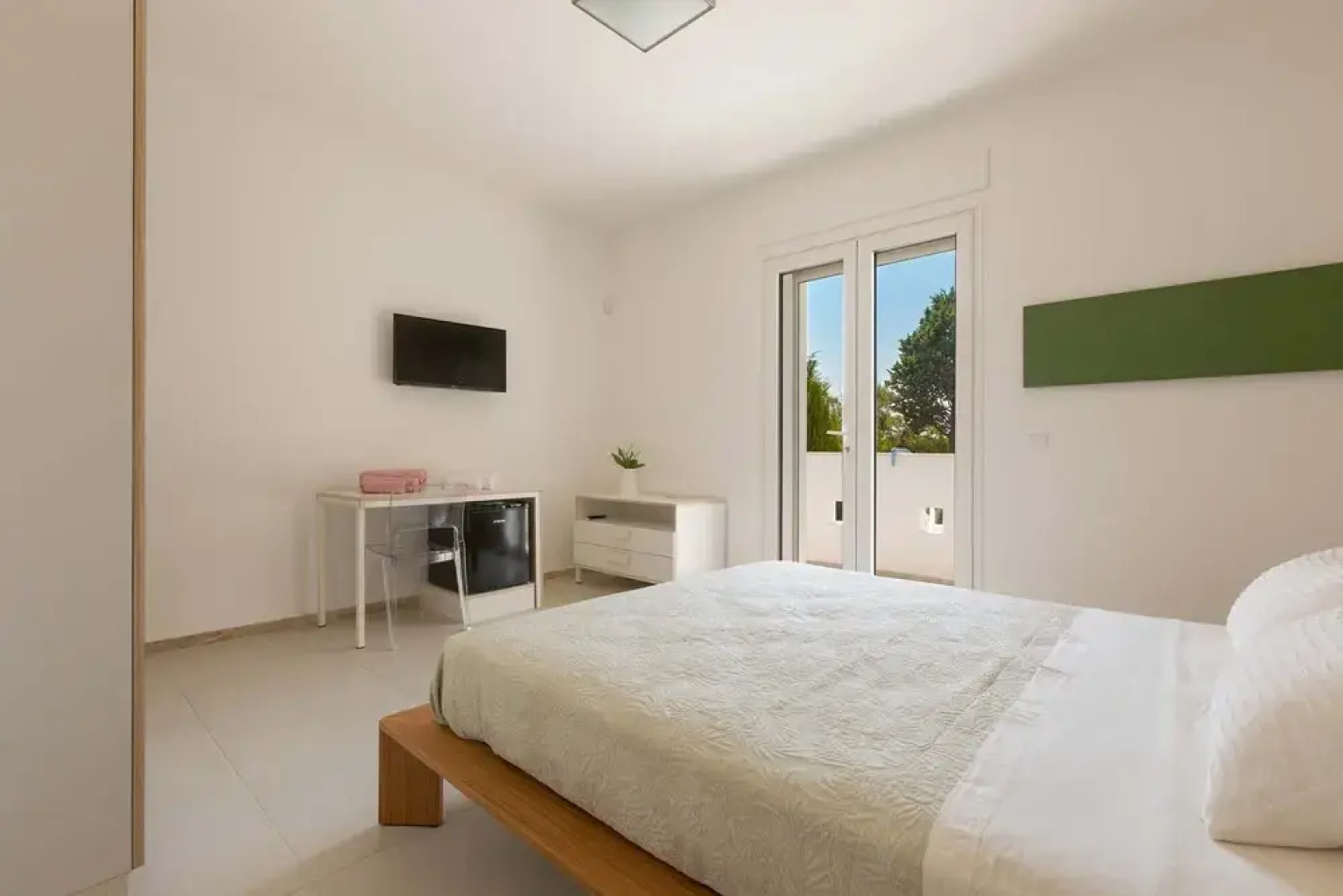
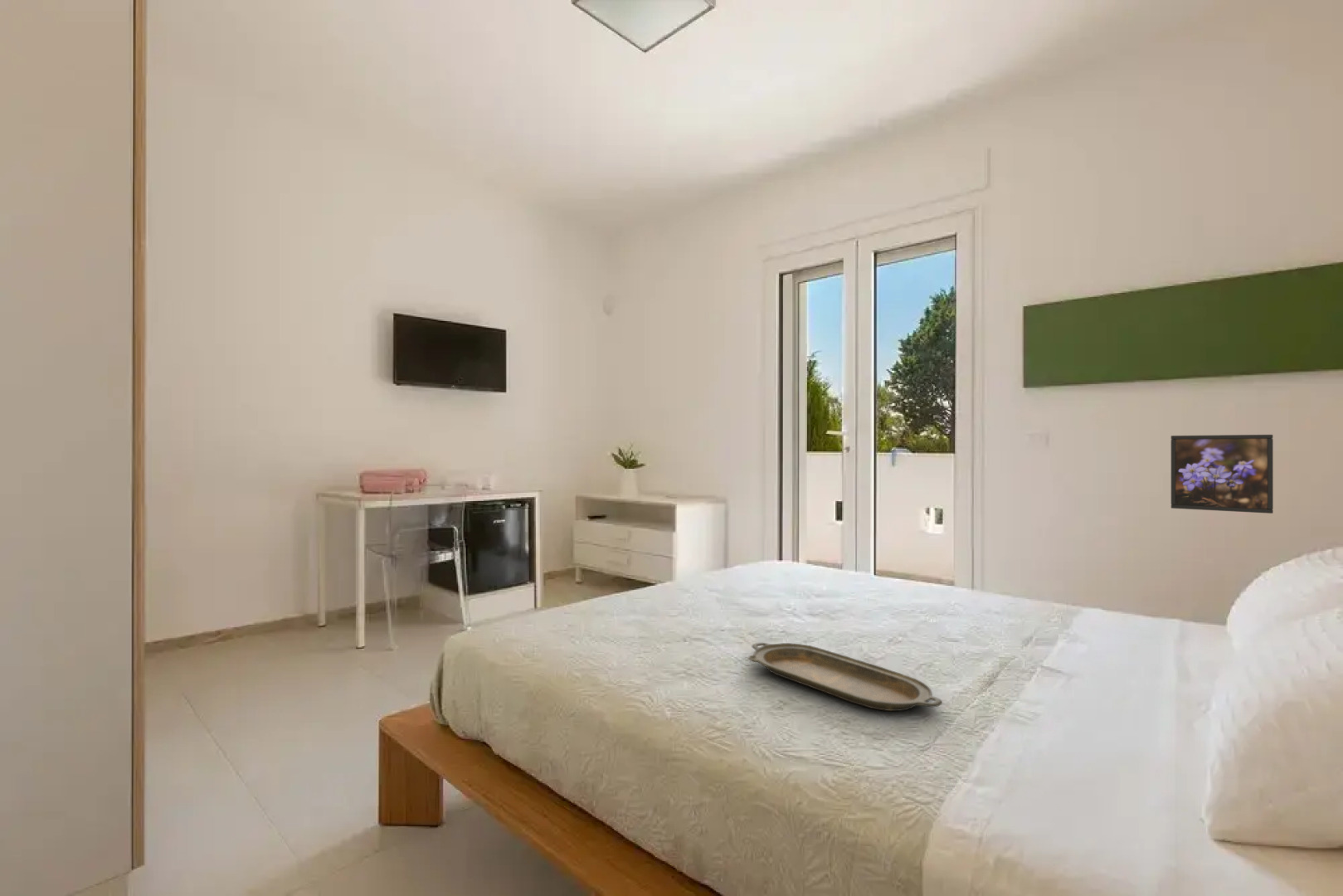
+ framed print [1170,434,1274,514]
+ serving tray [747,642,943,712]
